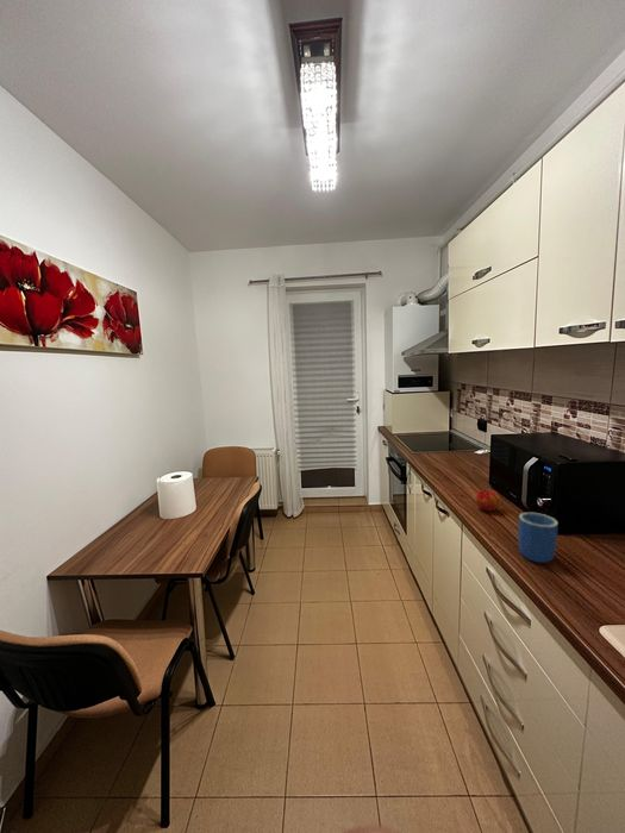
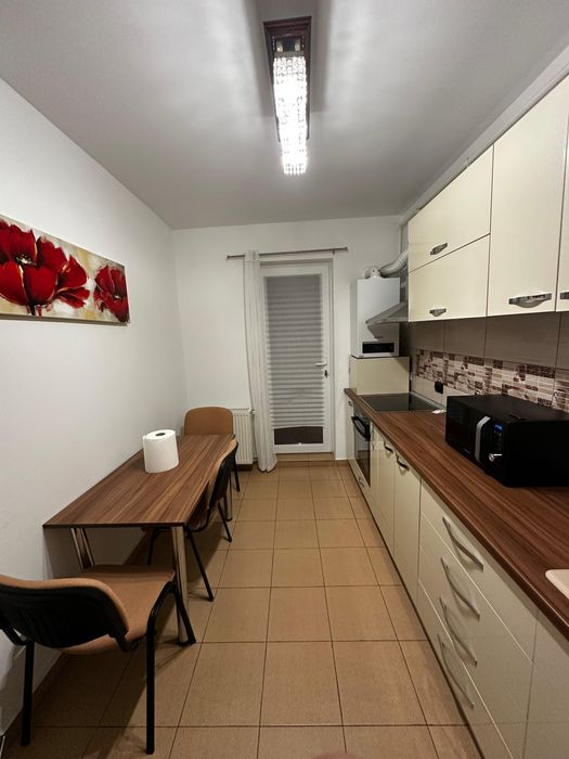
- mug [517,512,558,564]
- apple [474,488,502,512]
